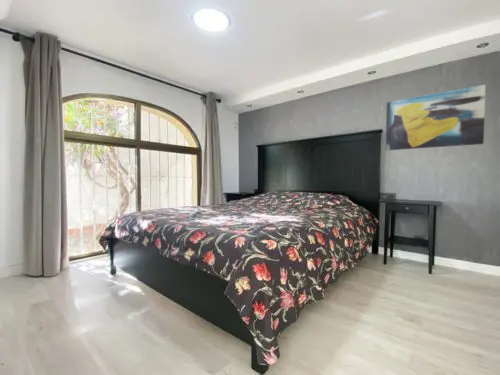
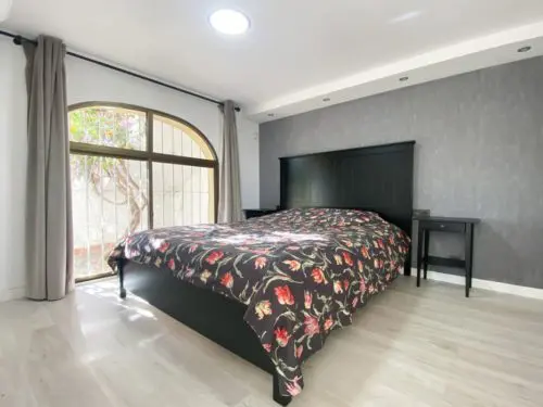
- wall art [385,84,487,151]
